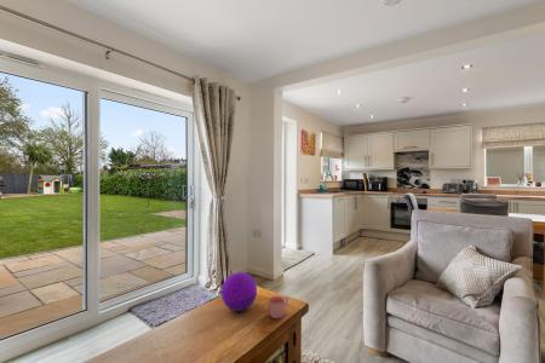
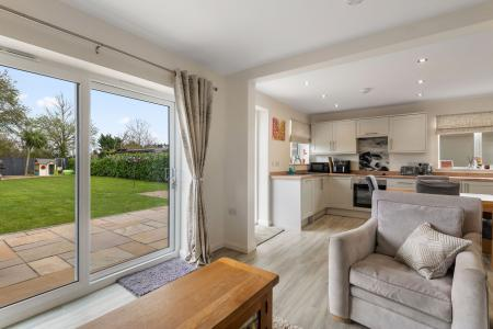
- decorative orb [220,271,258,312]
- mug [268,295,289,319]
